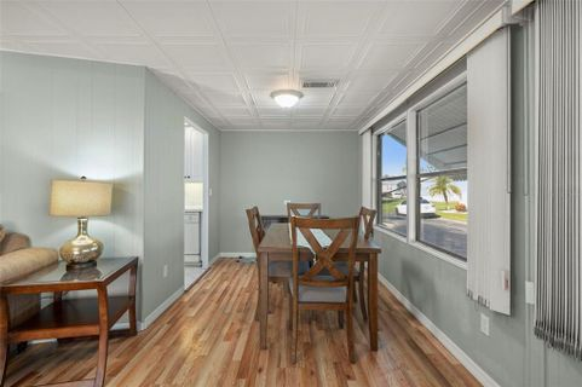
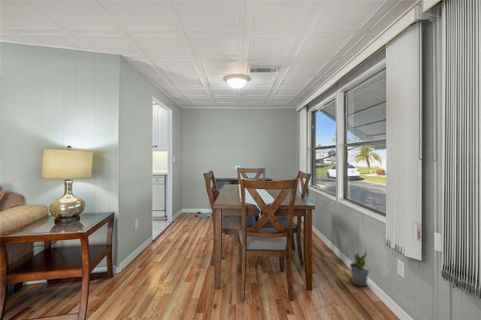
+ potted plant [349,243,370,287]
